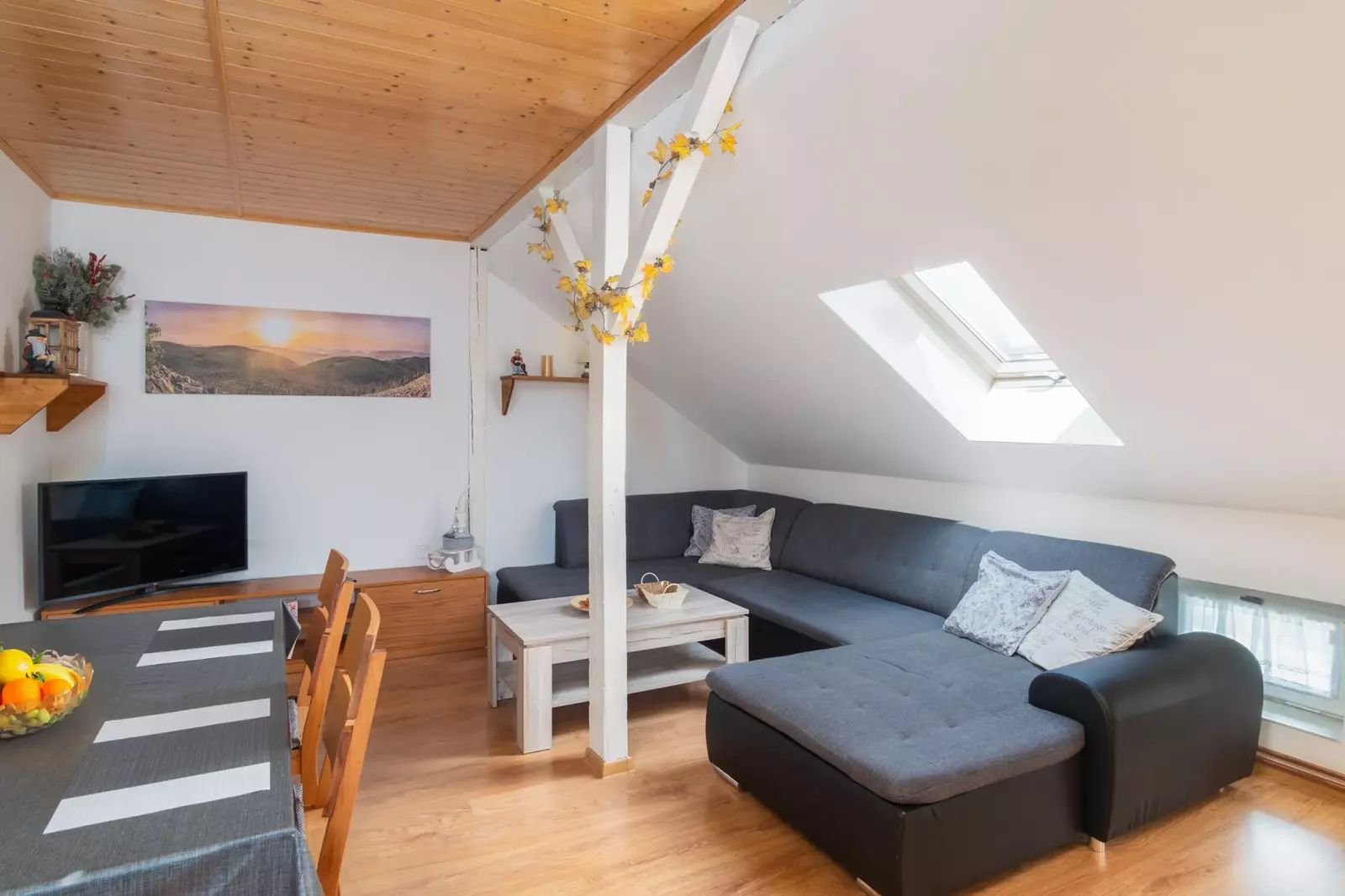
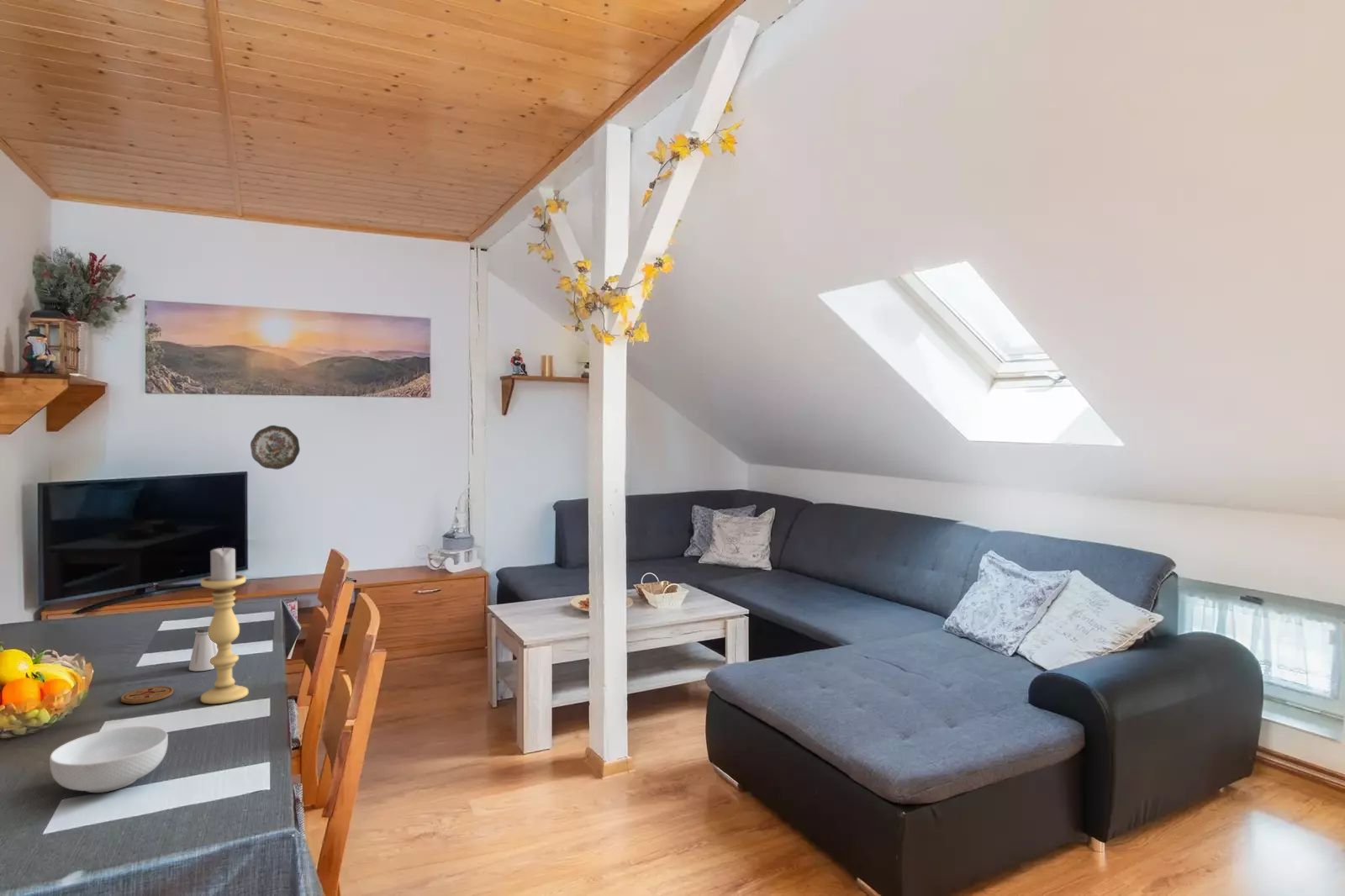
+ saltshaker [188,625,218,672]
+ candle holder [200,545,249,704]
+ coaster [120,686,174,704]
+ cereal bowl [49,725,169,793]
+ decorative plate [250,424,301,470]
